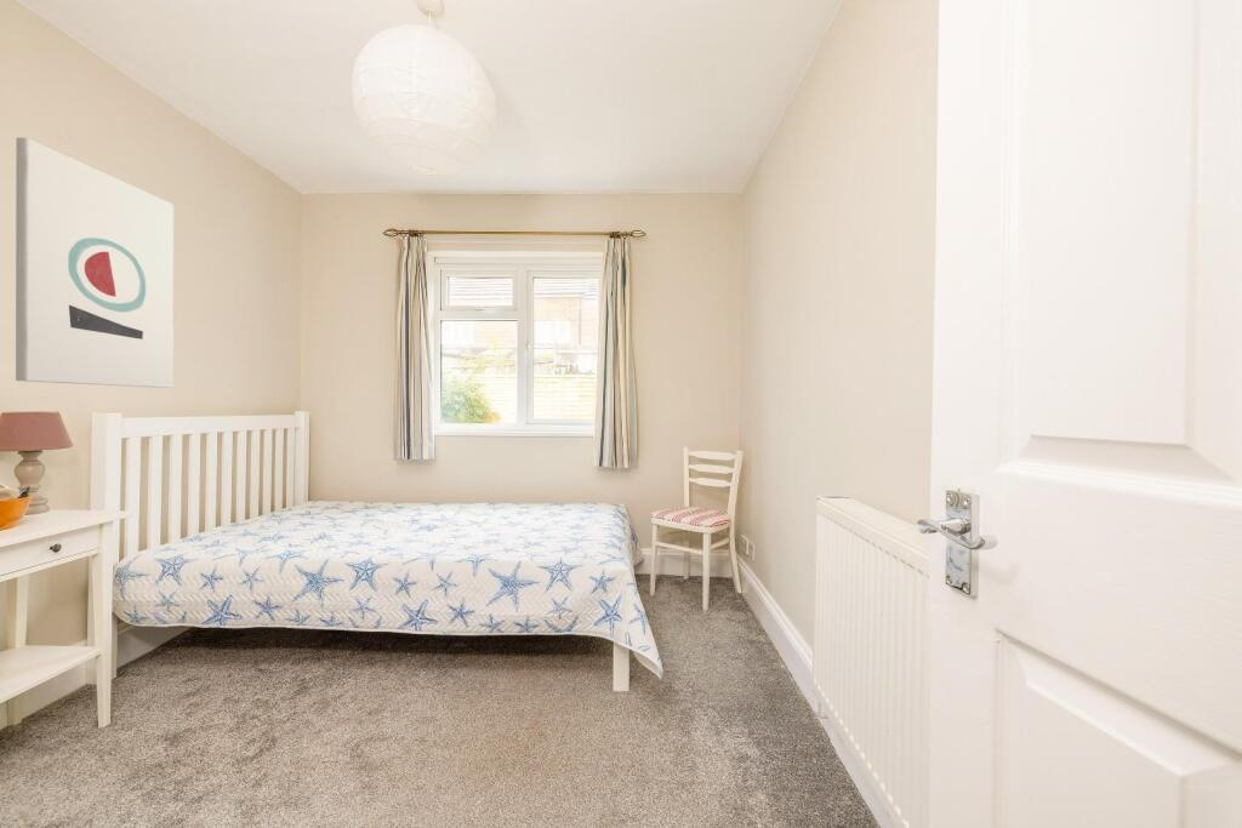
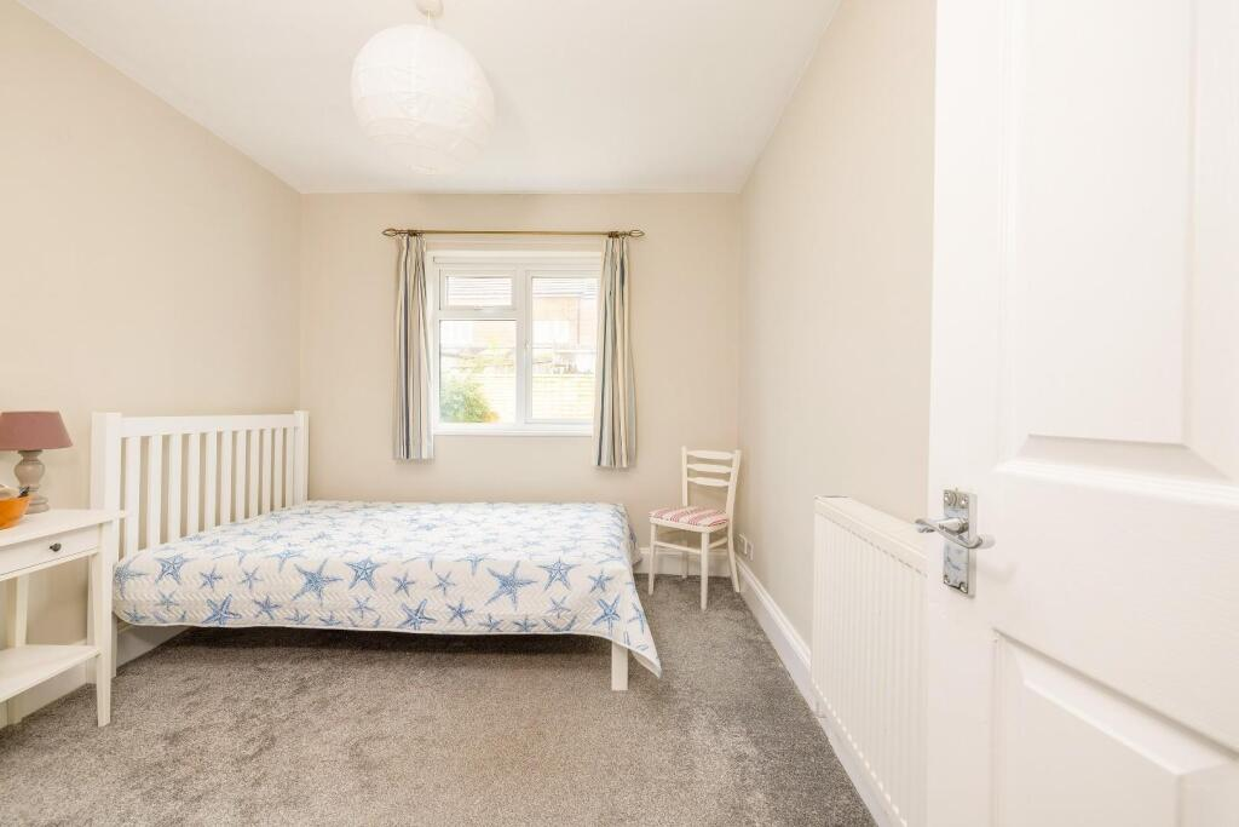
- wall art [15,137,175,389]
